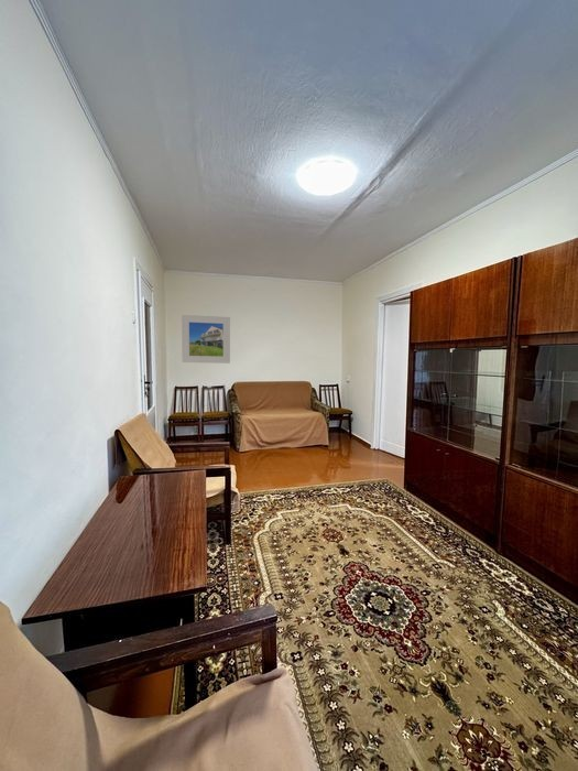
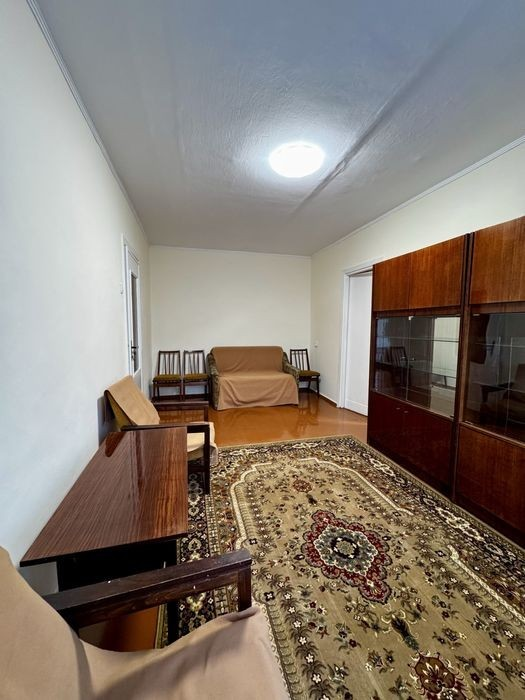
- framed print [181,314,231,365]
